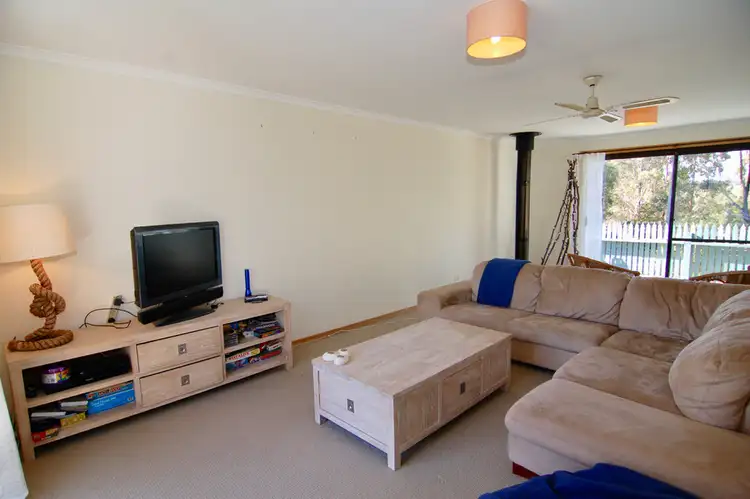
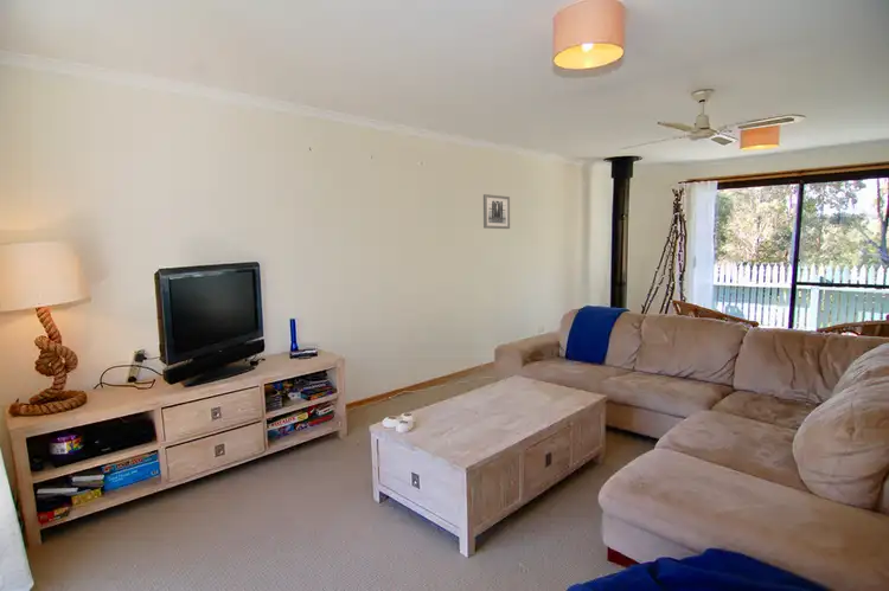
+ wall art [482,193,511,230]
